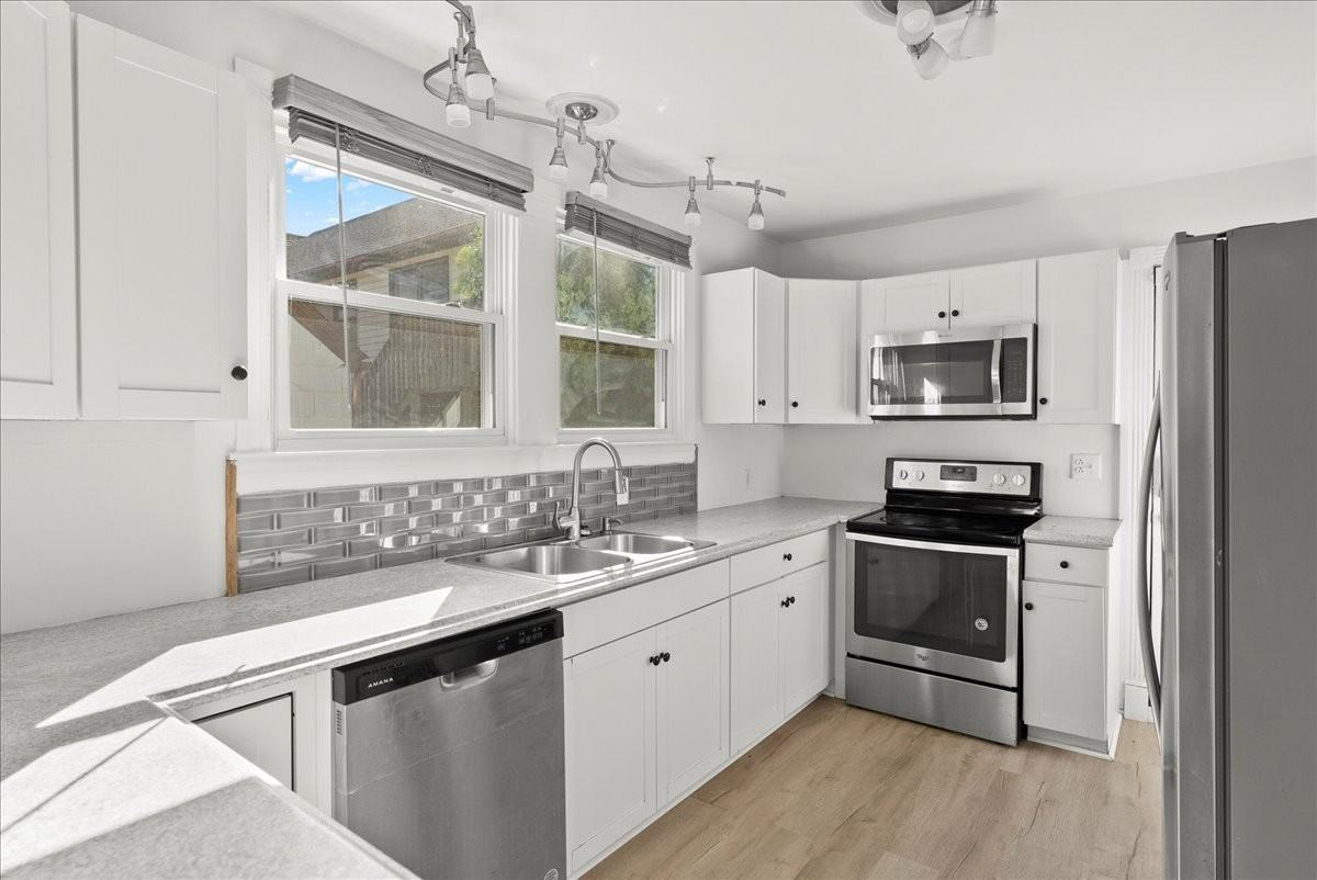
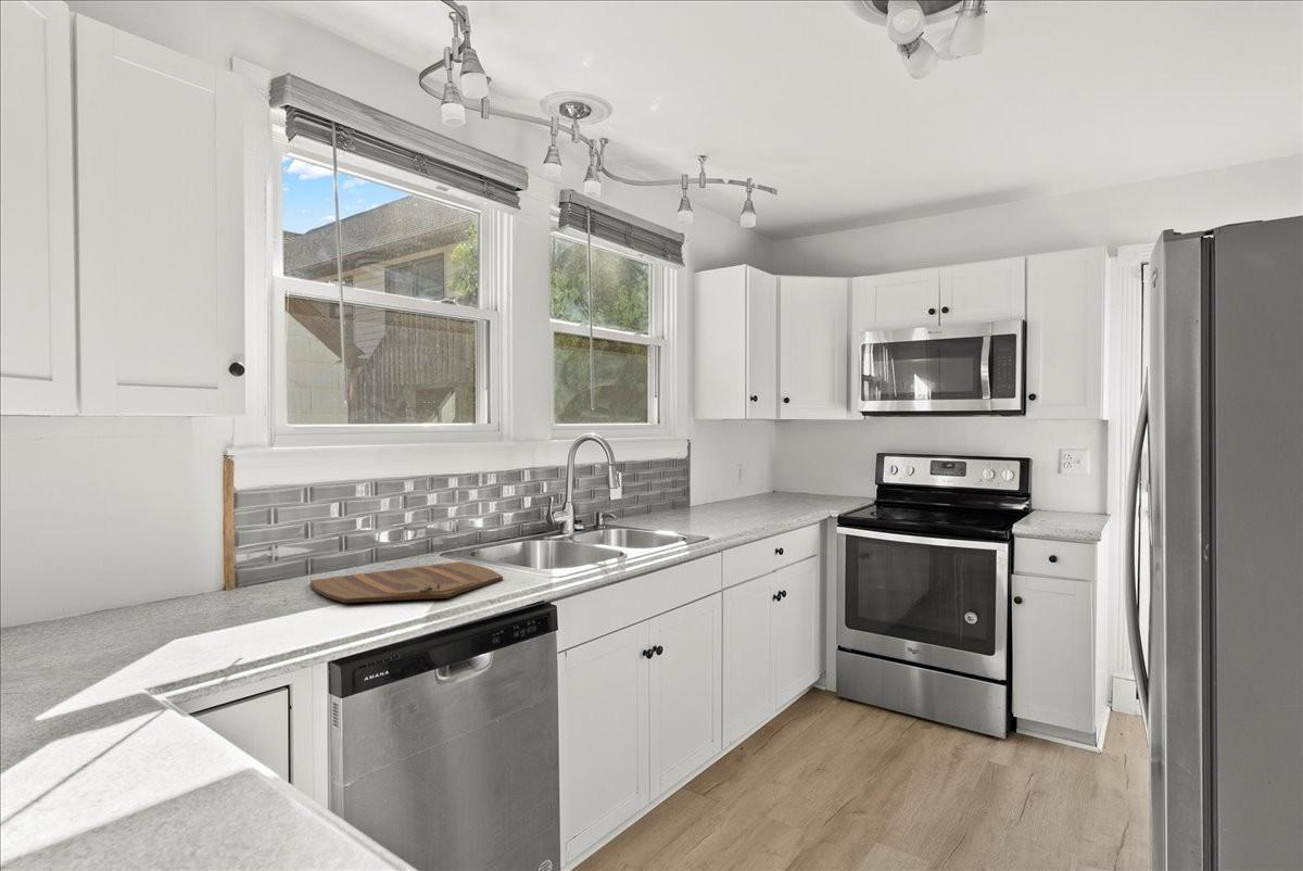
+ cutting board [309,560,504,604]
